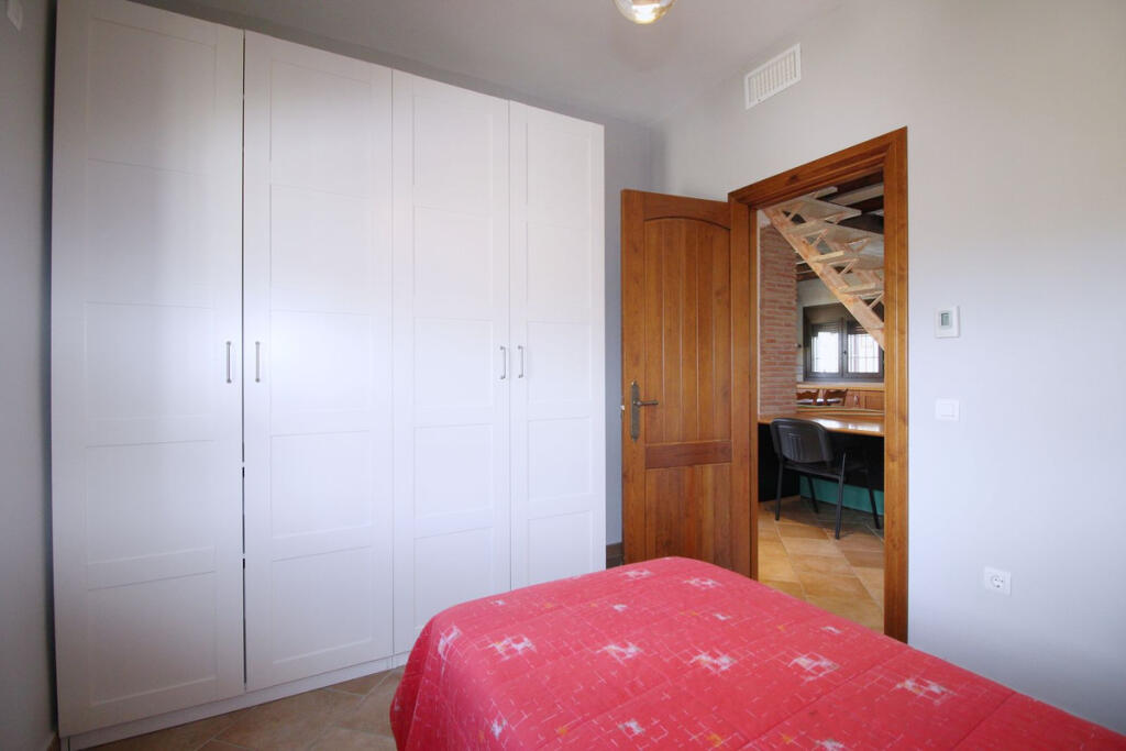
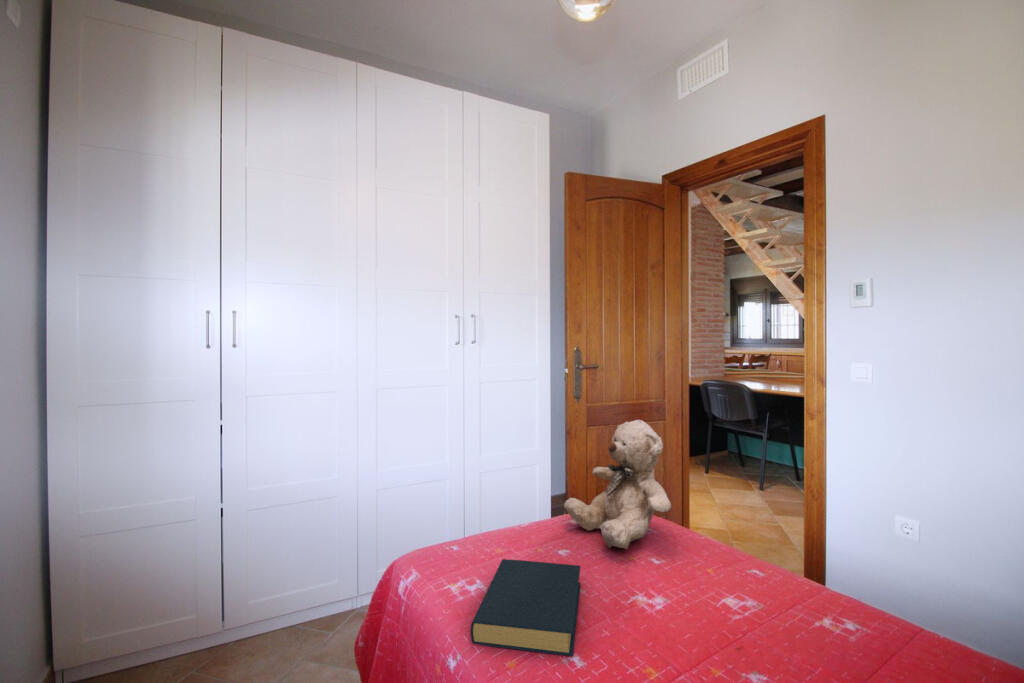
+ teddy bear [563,419,672,550]
+ hardback book [469,558,581,657]
